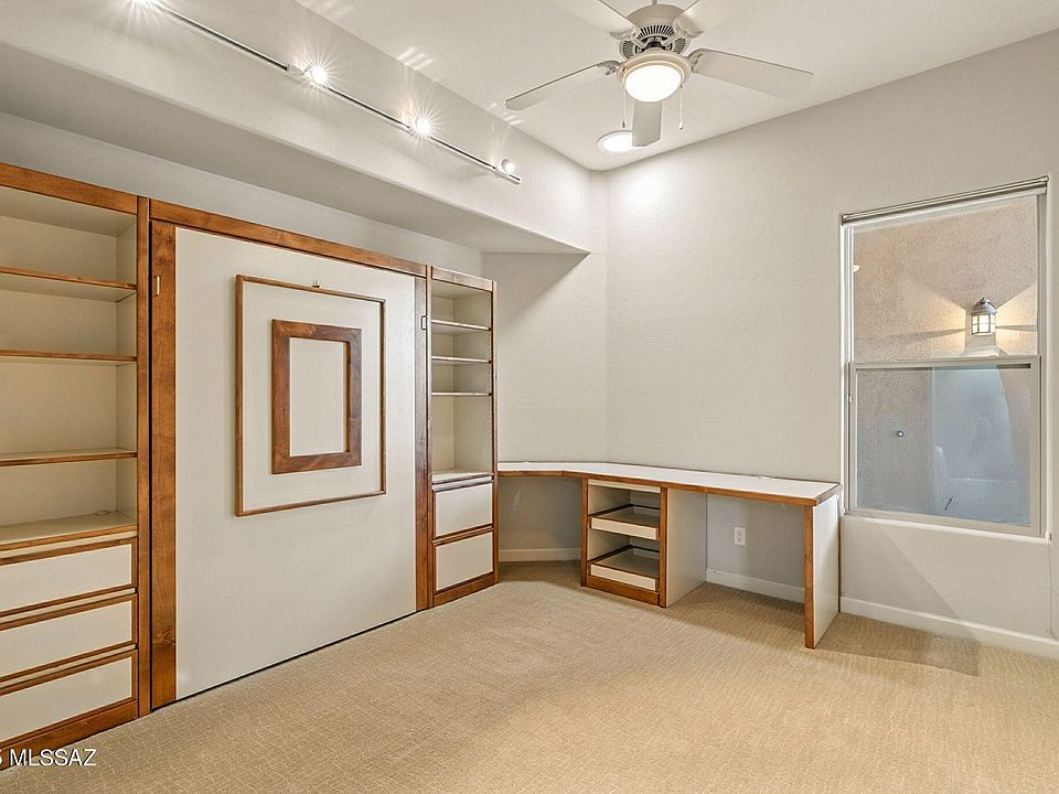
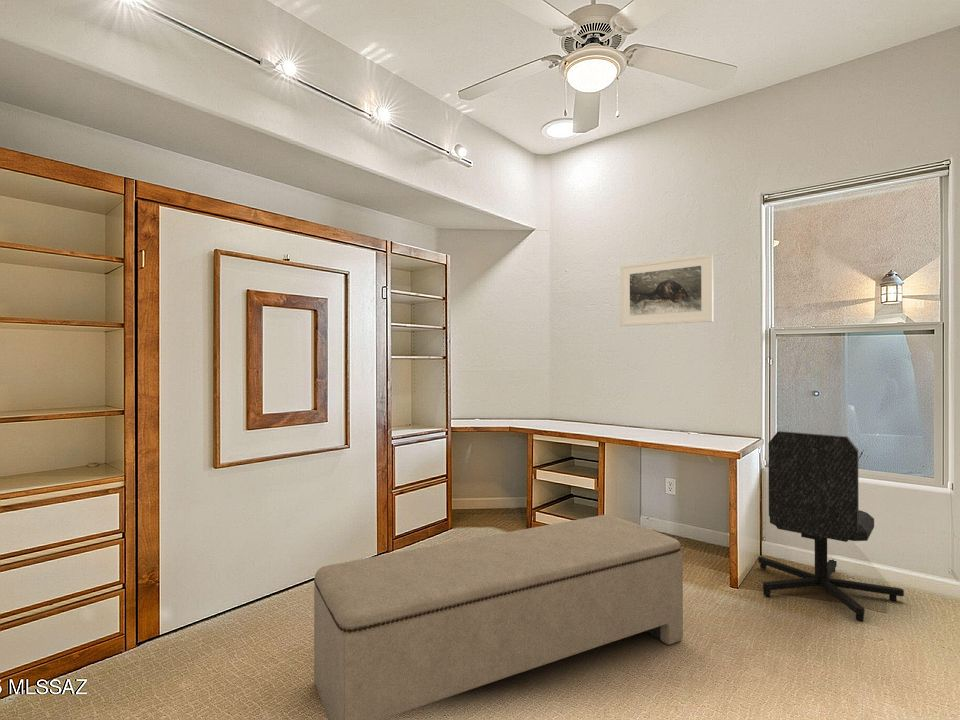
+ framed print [619,252,715,327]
+ bench [313,514,684,720]
+ chair [757,430,905,622]
